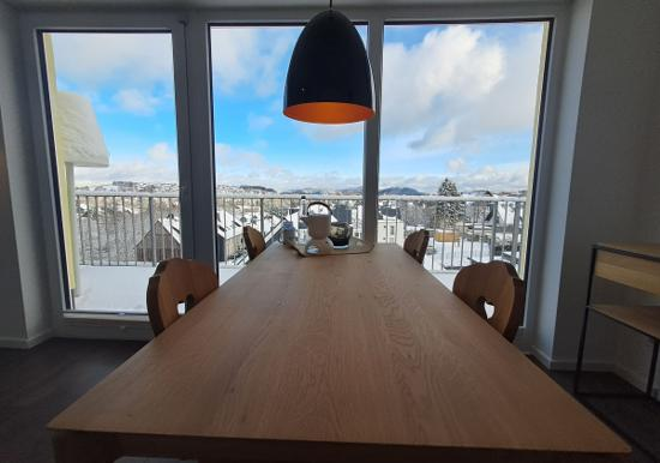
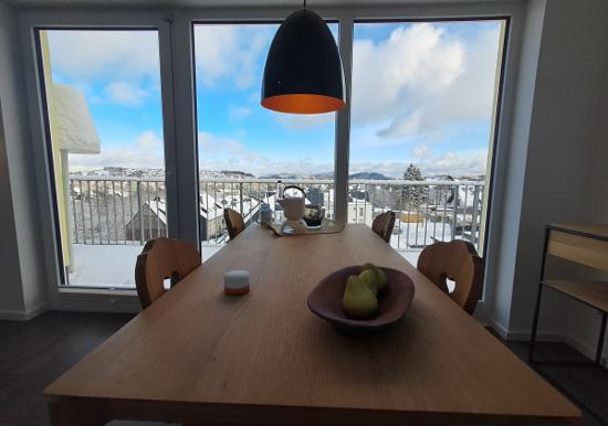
+ fruit bowl [306,262,416,338]
+ candle [223,269,251,296]
